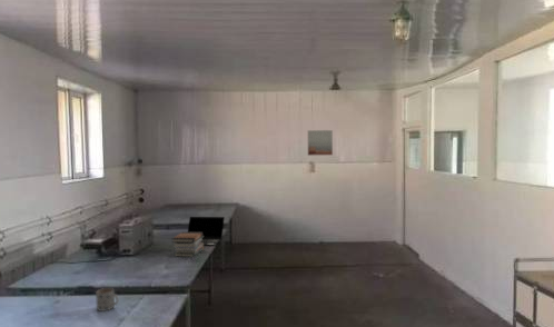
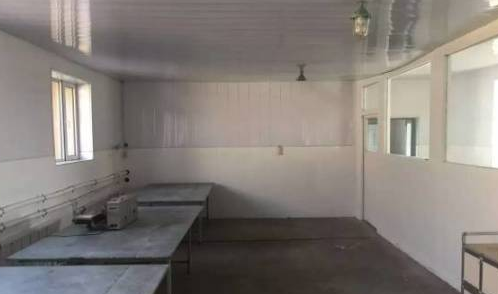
- book stack [170,231,205,258]
- wall art [307,129,334,157]
- laptop computer [187,216,226,247]
- mug [95,287,120,313]
